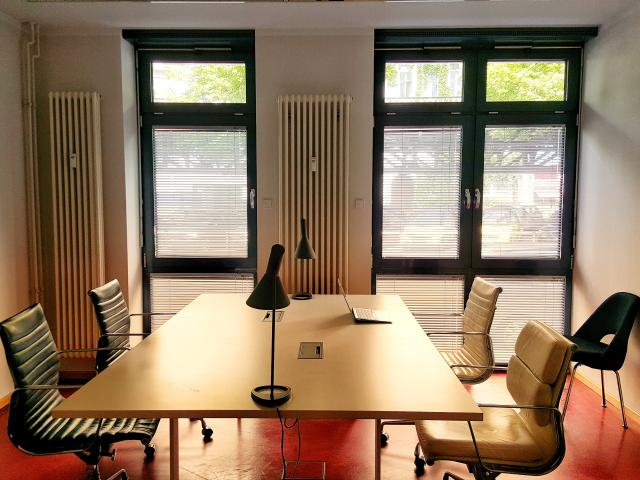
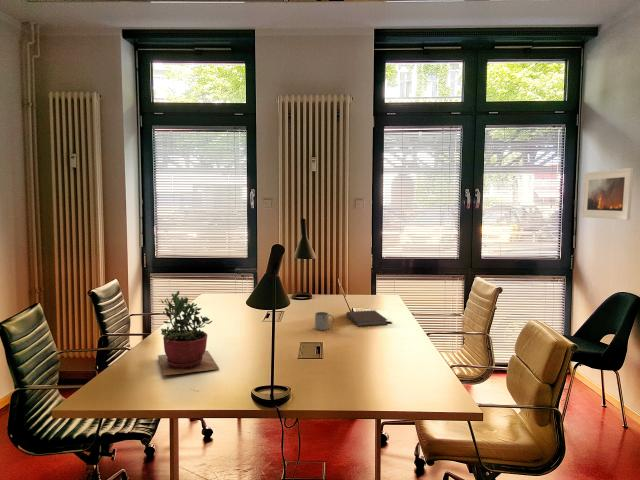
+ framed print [581,167,635,221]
+ notebook [345,309,389,327]
+ mug [314,311,335,331]
+ succulent plant [157,290,220,376]
